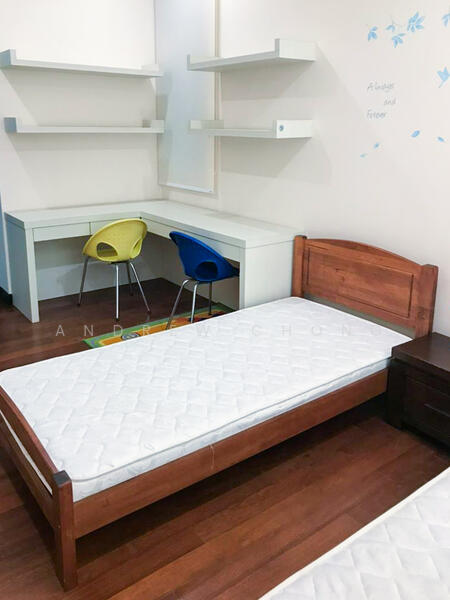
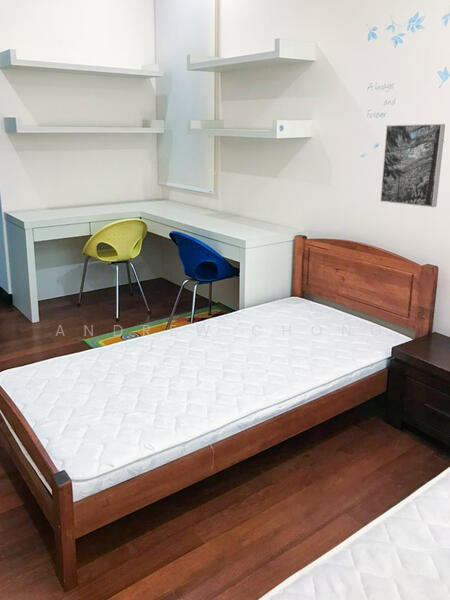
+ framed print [379,123,446,208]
